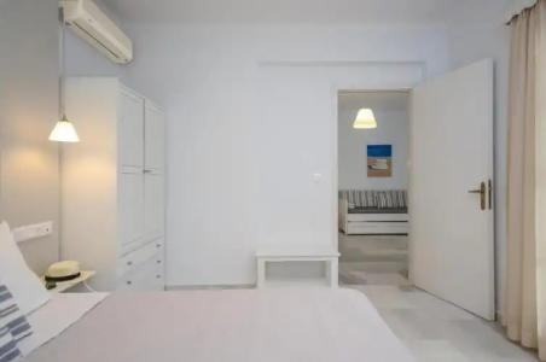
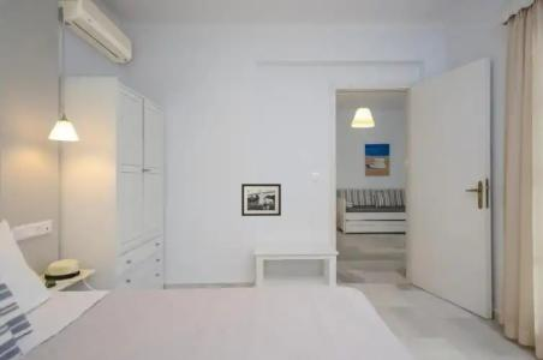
+ picture frame [240,182,282,217]
